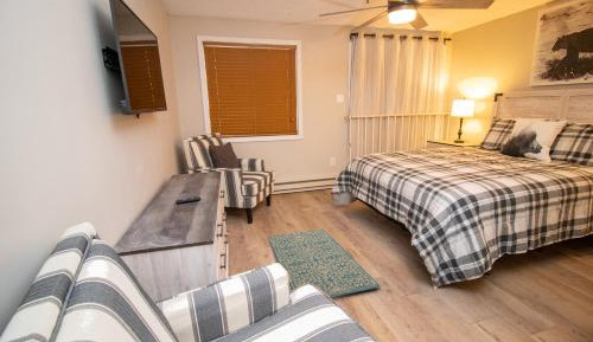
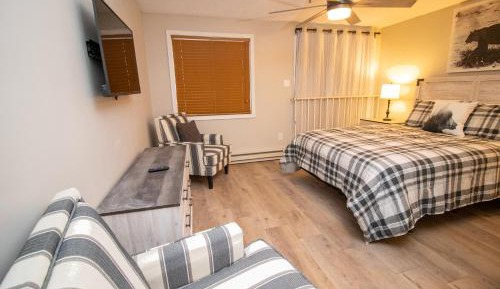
- rug [267,228,382,298]
